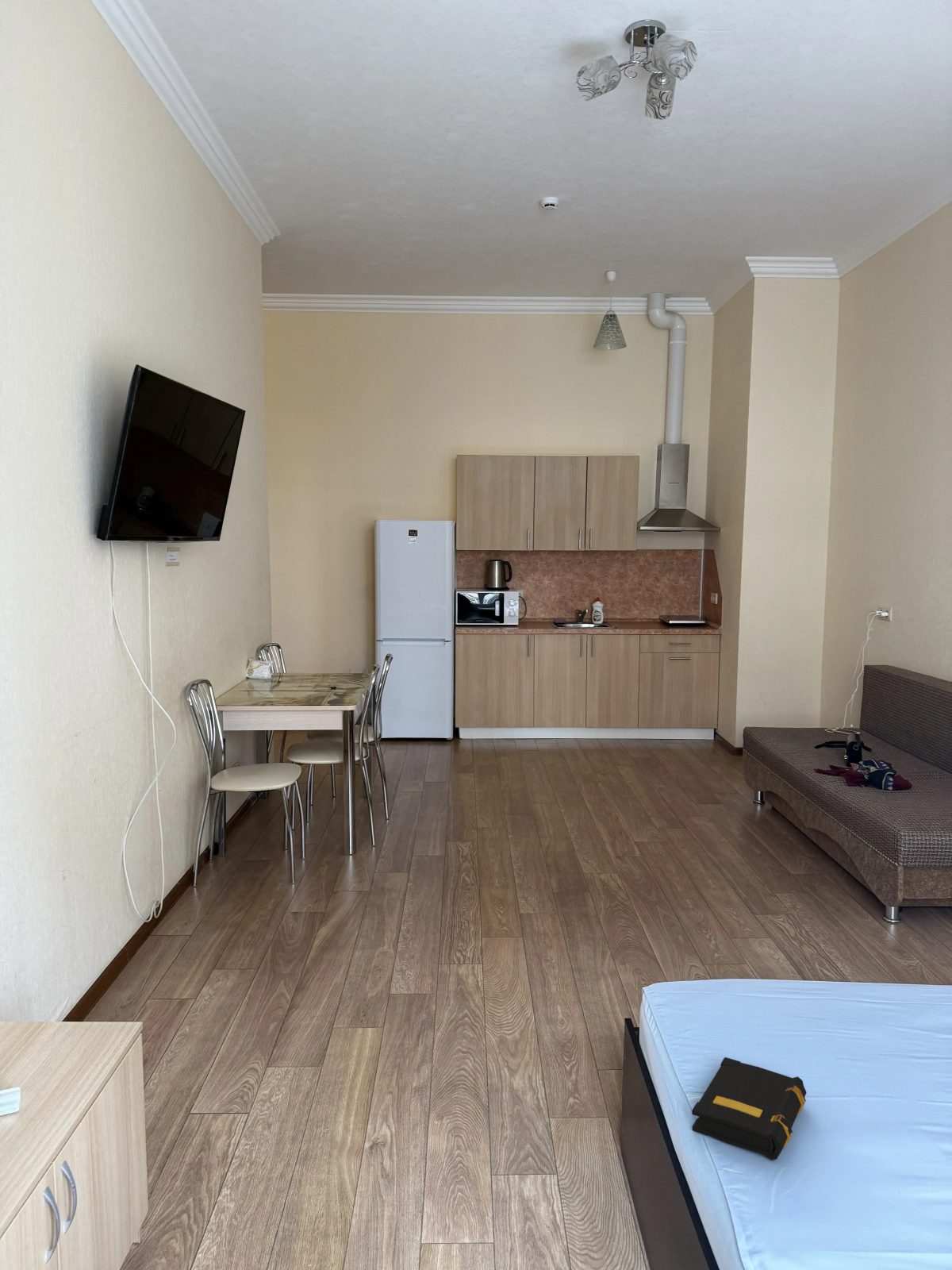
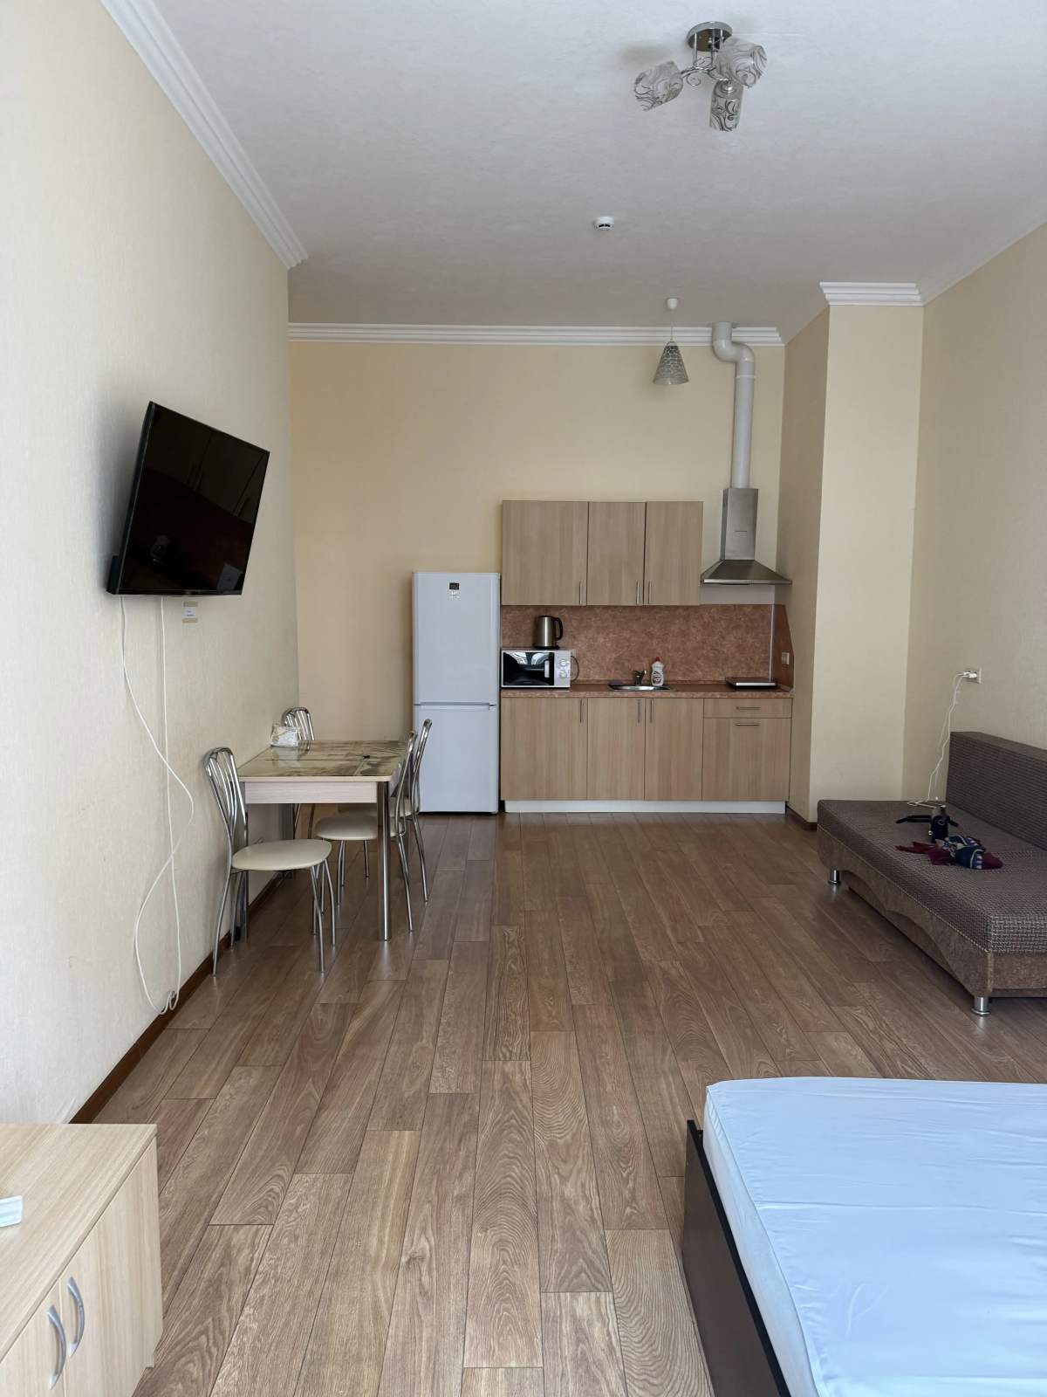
- book [691,1056,808,1161]
